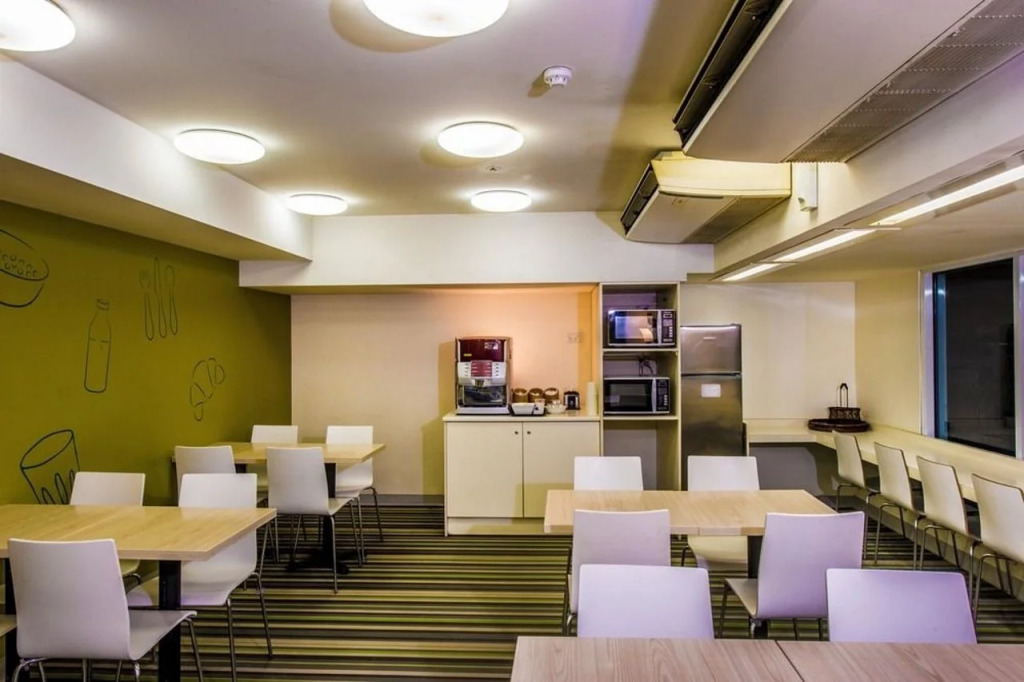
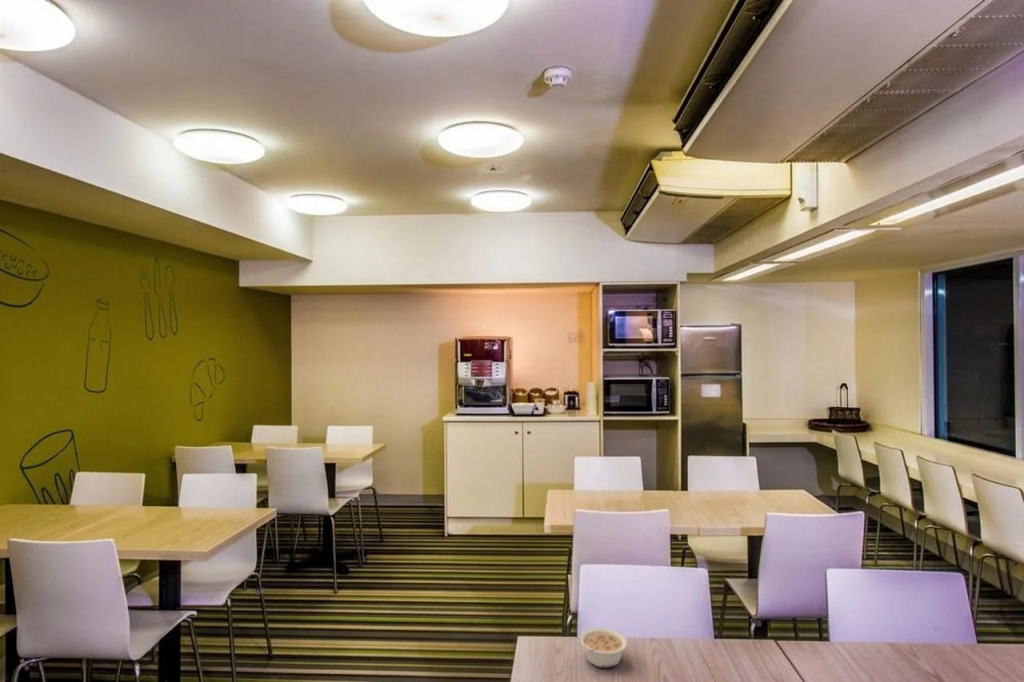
+ legume [578,627,628,669]
